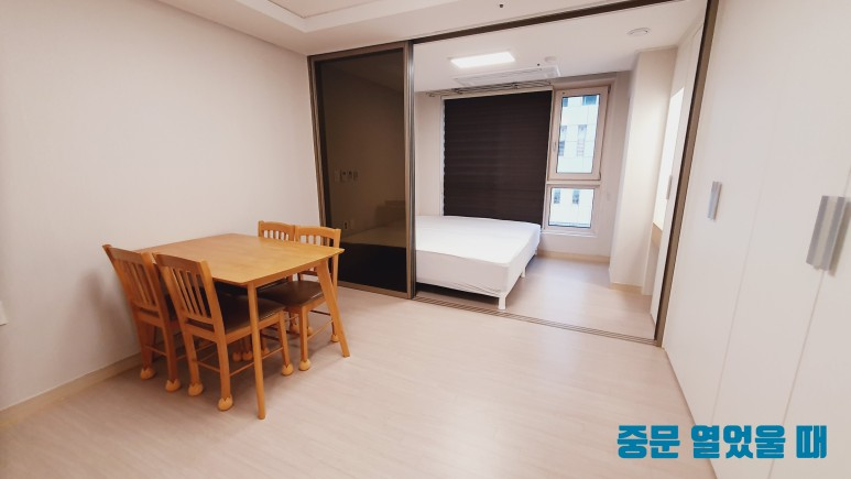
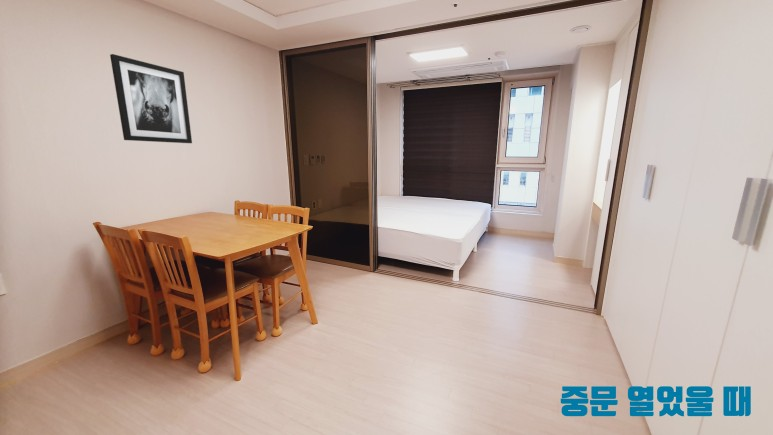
+ wall art [109,53,193,144]
